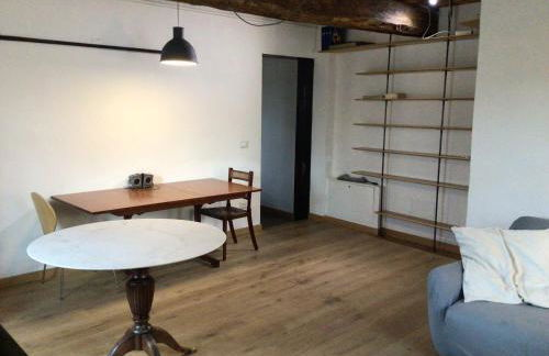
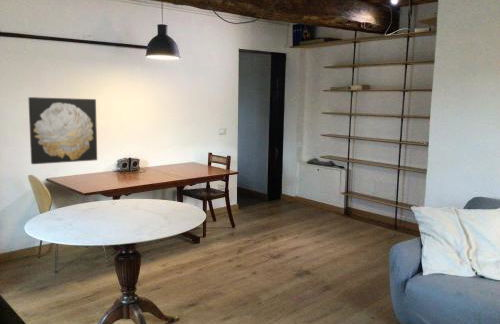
+ wall art [27,96,98,165]
